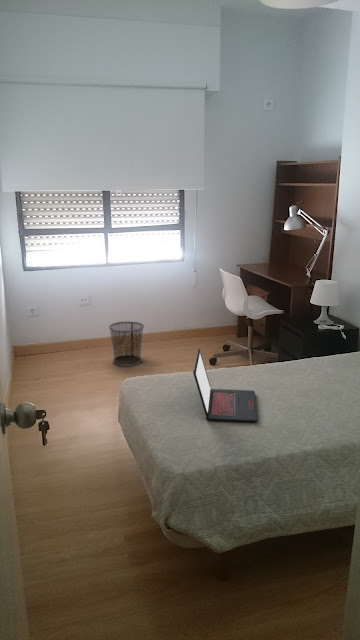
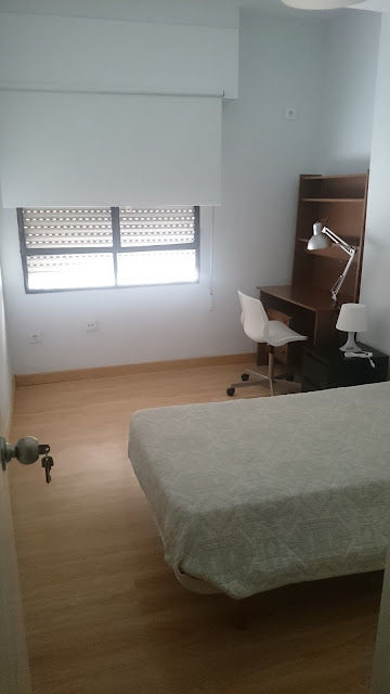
- waste bin [108,320,145,367]
- laptop [192,348,258,424]
